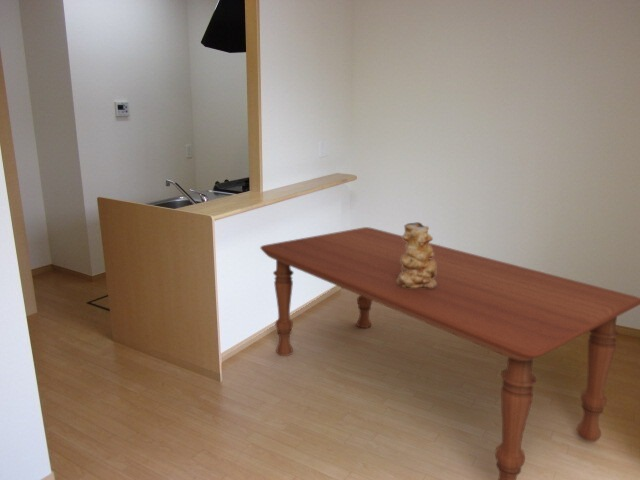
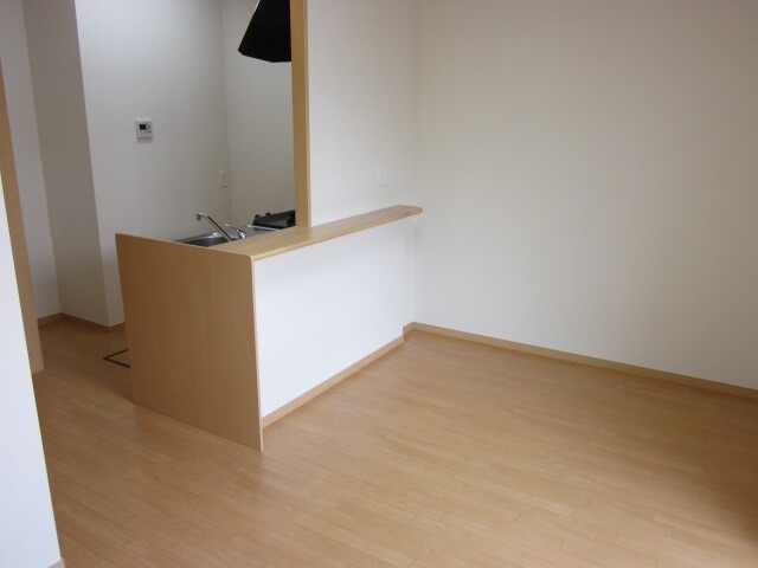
- dining table [259,226,640,480]
- vase [397,221,436,288]
